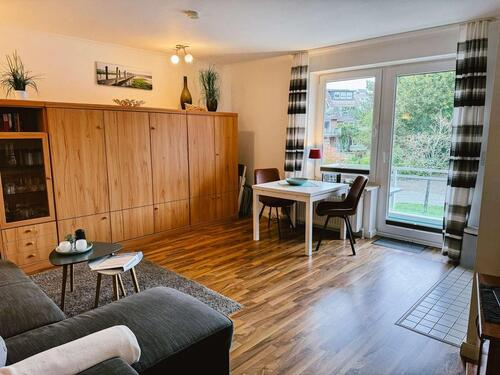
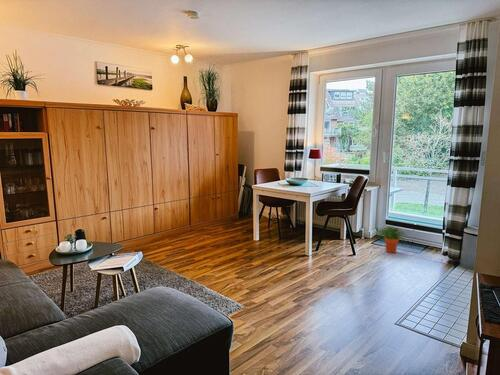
+ potted plant [377,225,408,254]
